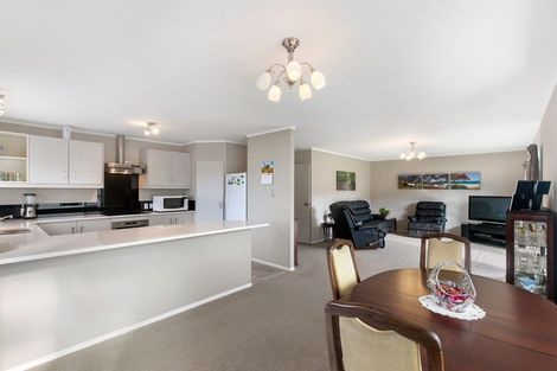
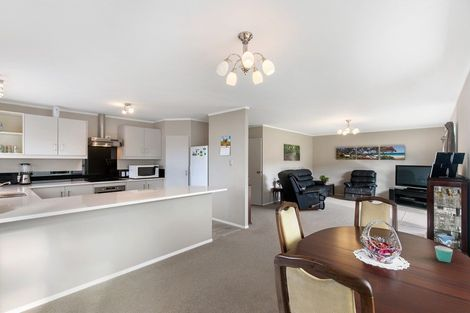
+ mug [434,245,454,264]
